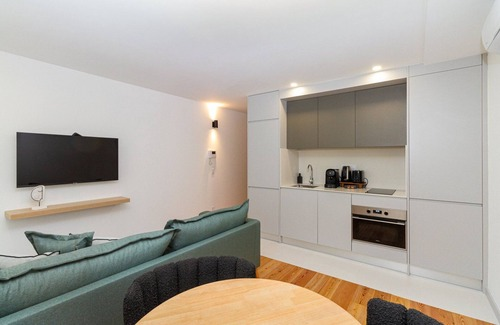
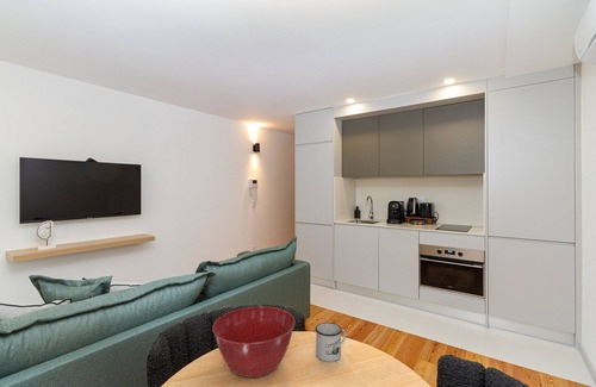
+ mug [315,322,347,363]
+ mixing bowl [211,305,296,379]
